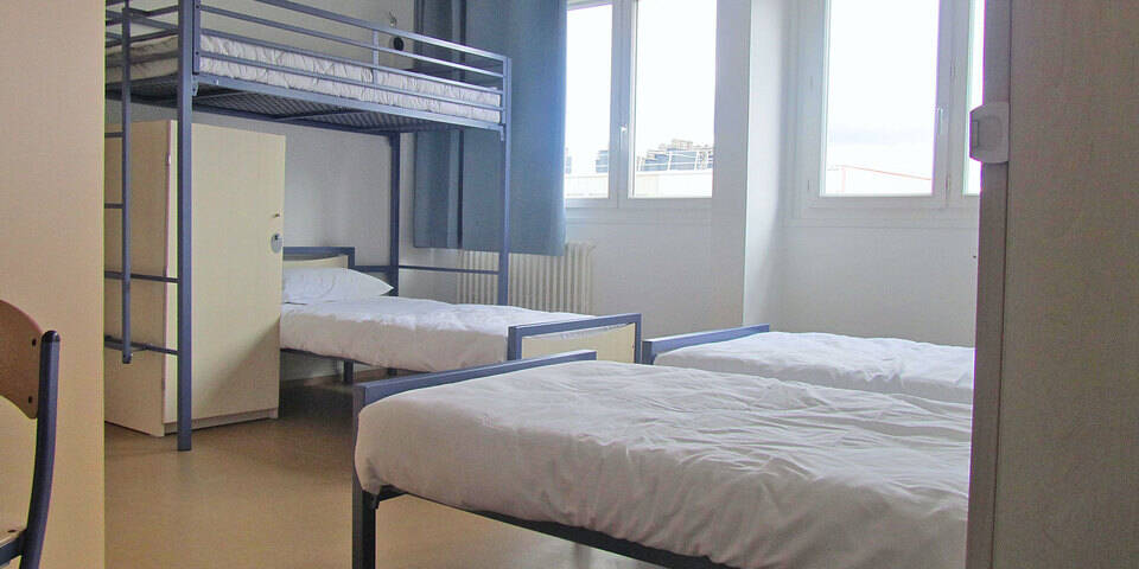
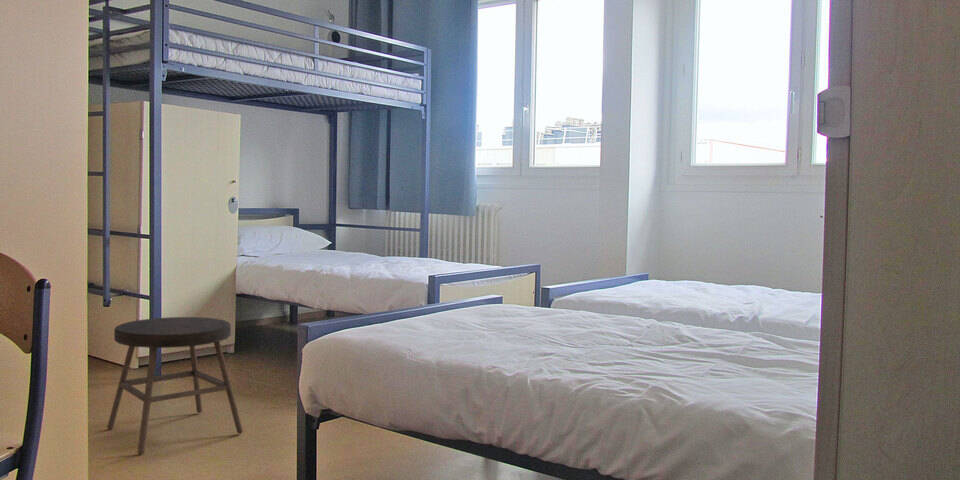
+ stool [106,316,244,455]
